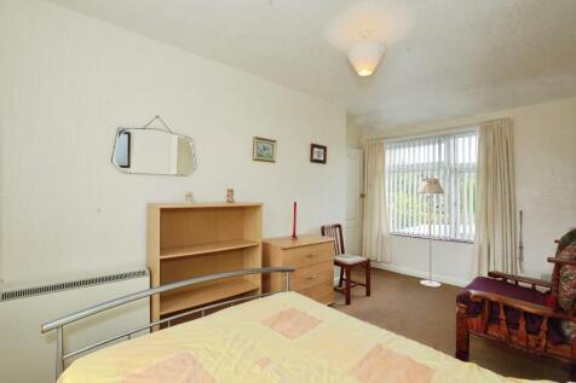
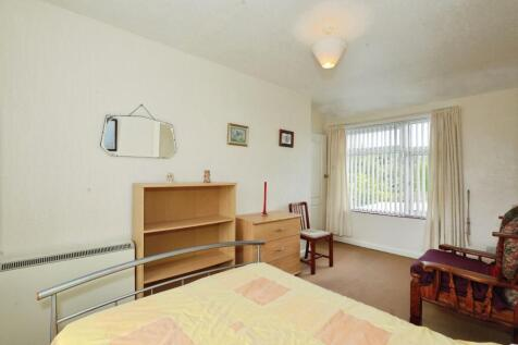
- floor lamp [416,178,444,289]
